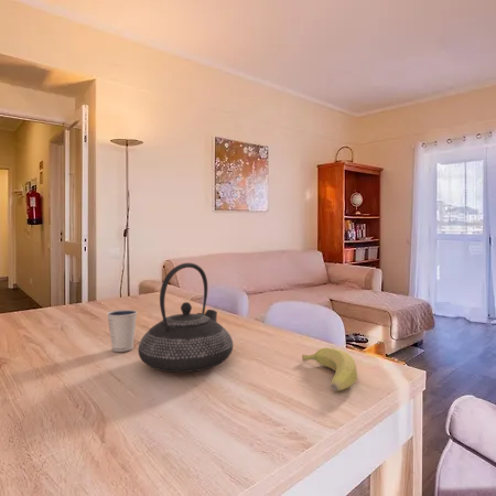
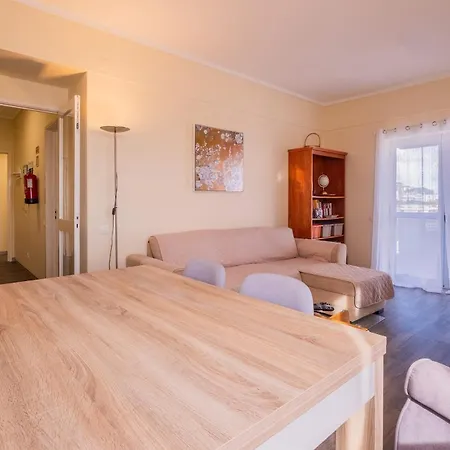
- dixie cup [106,309,139,353]
- banana [301,347,358,392]
- teapot [137,262,234,374]
